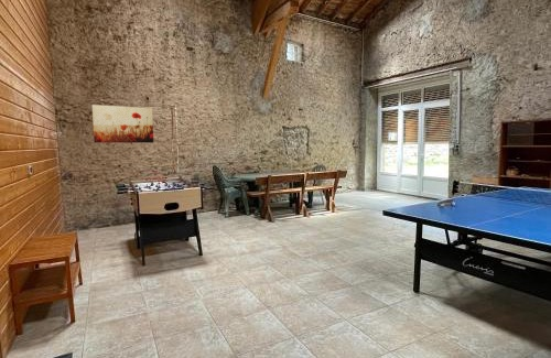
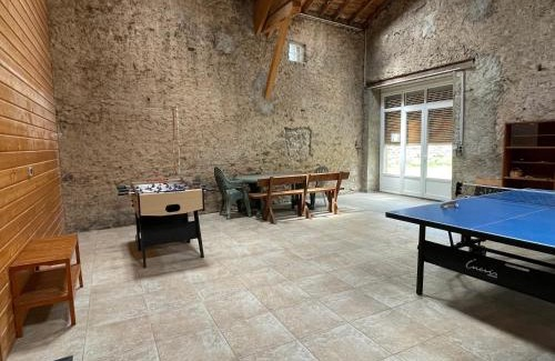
- wall art [91,104,154,144]
